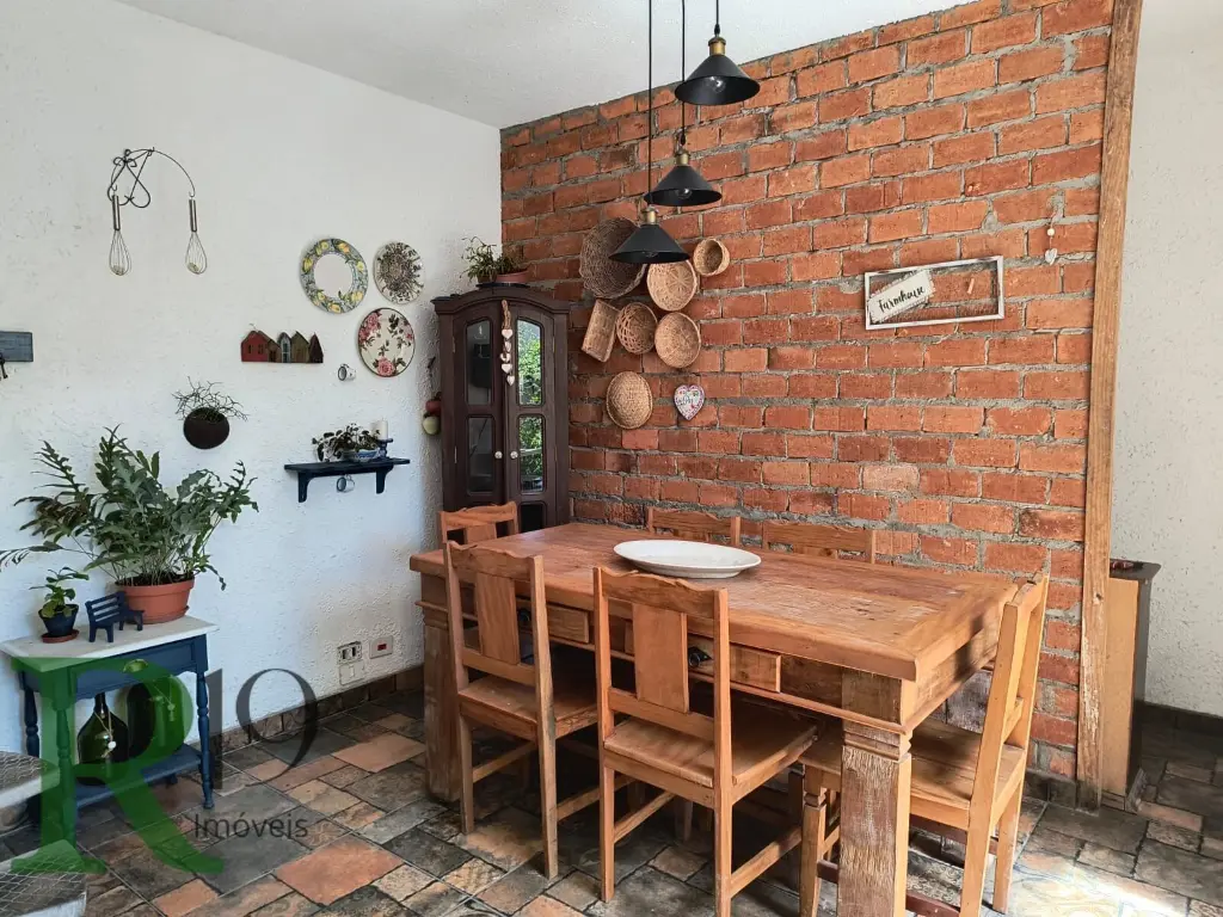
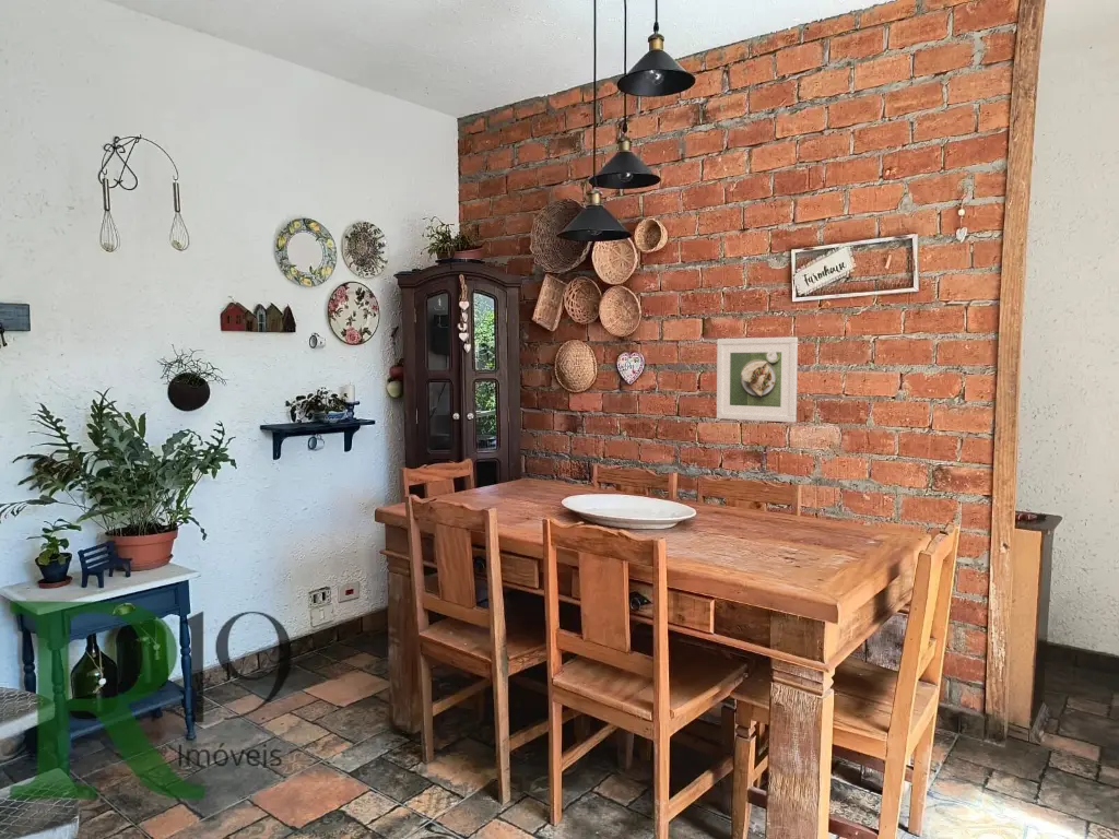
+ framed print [716,335,799,423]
